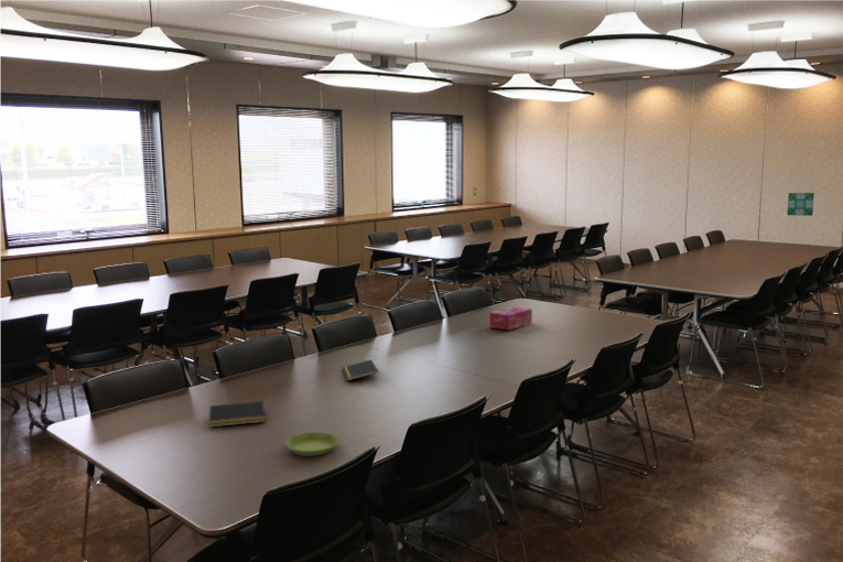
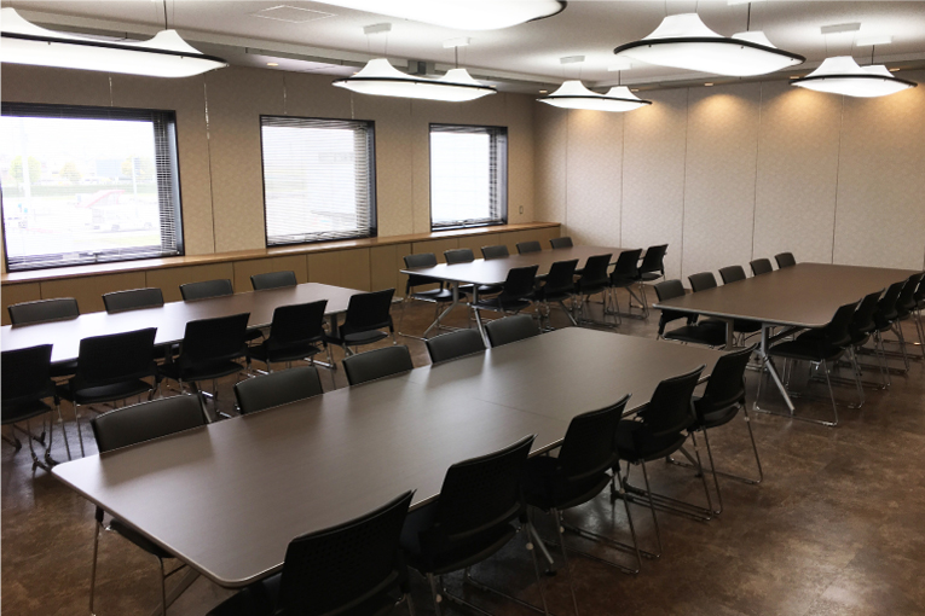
- saucer [284,432,339,457]
- notepad [341,358,379,381]
- notepad [208,400,267,429]
- tissue box [488,305,533,332]
- wall art [786,192,815,217]
